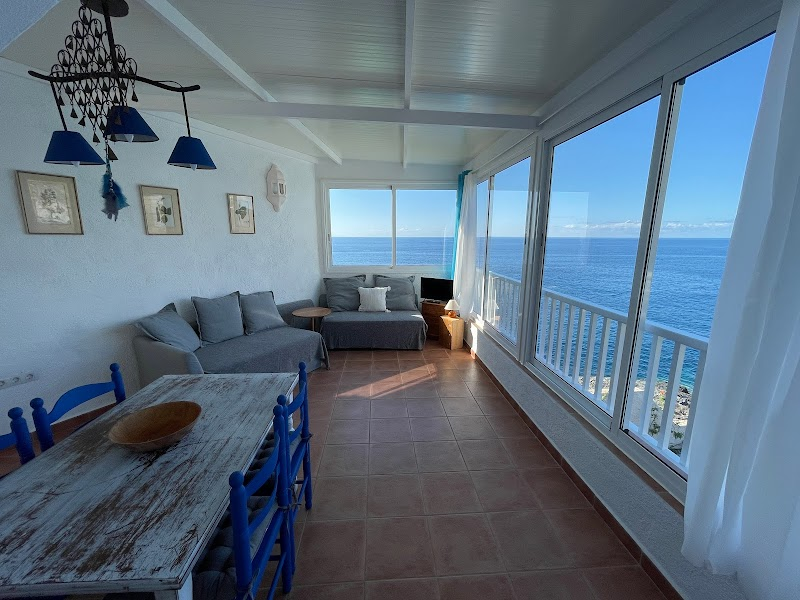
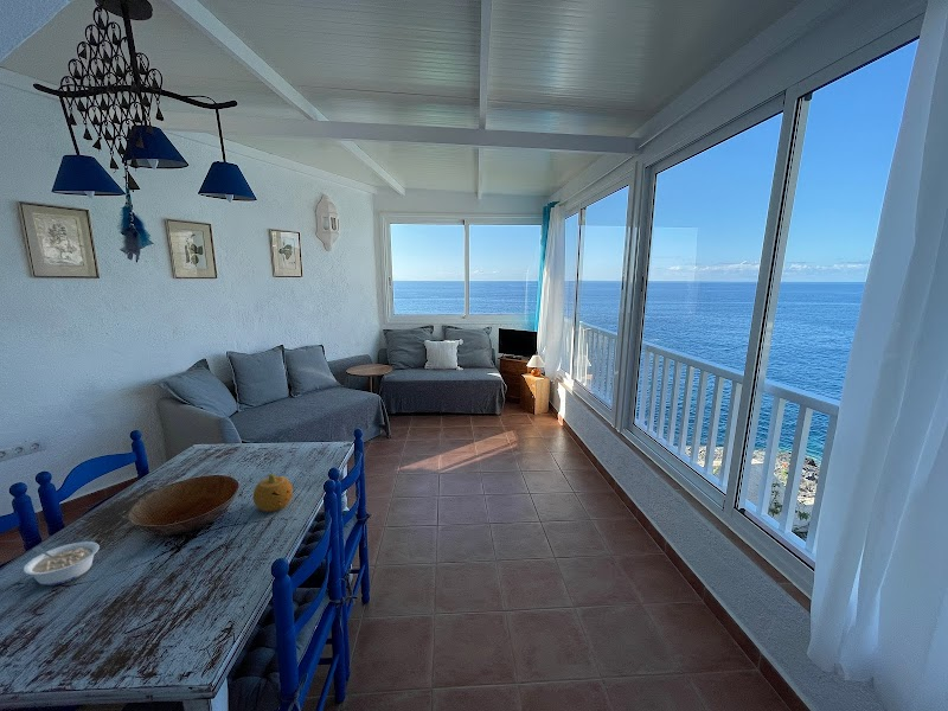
+ fruit [252,473,294,513]
+ legume [23,540,101,587]
